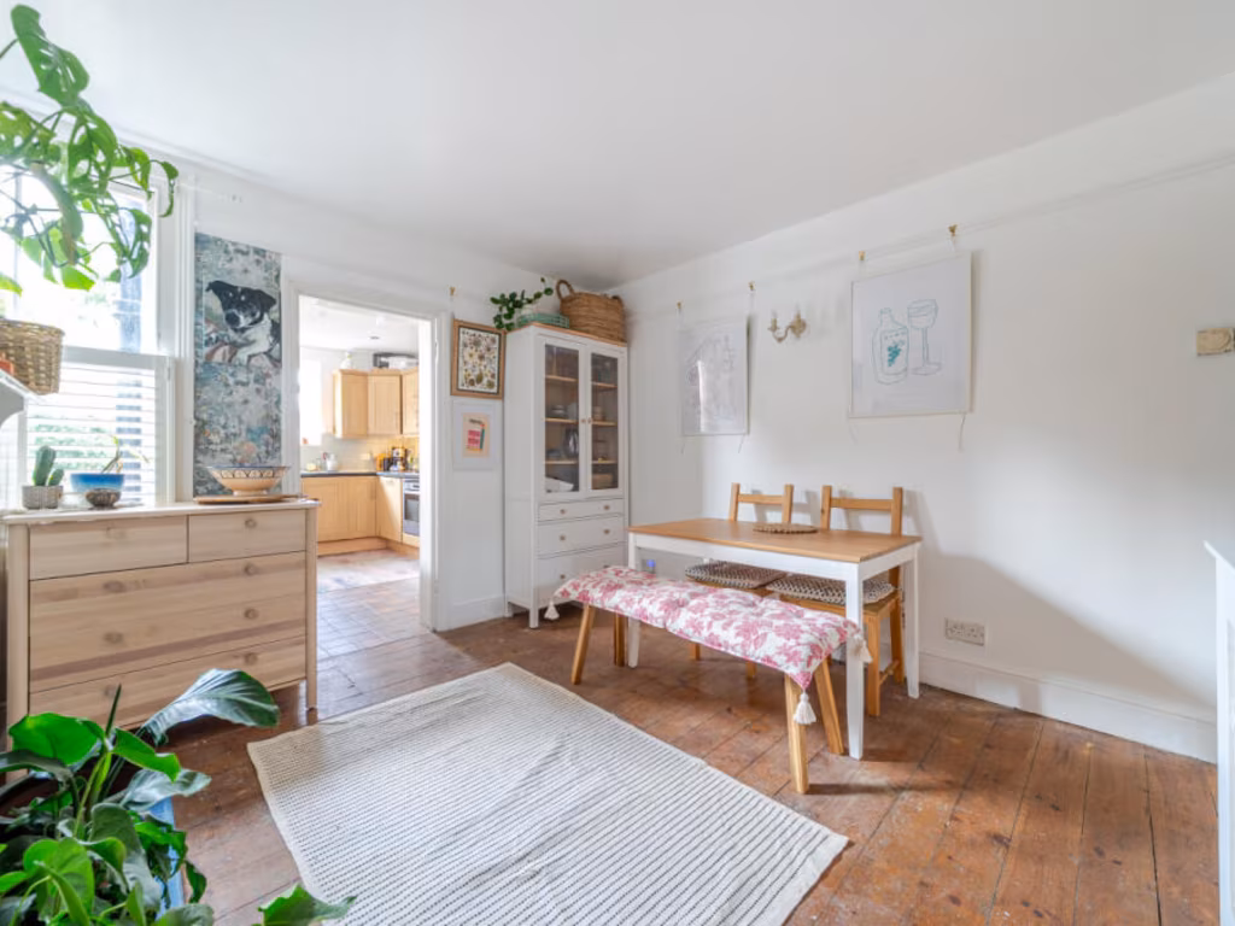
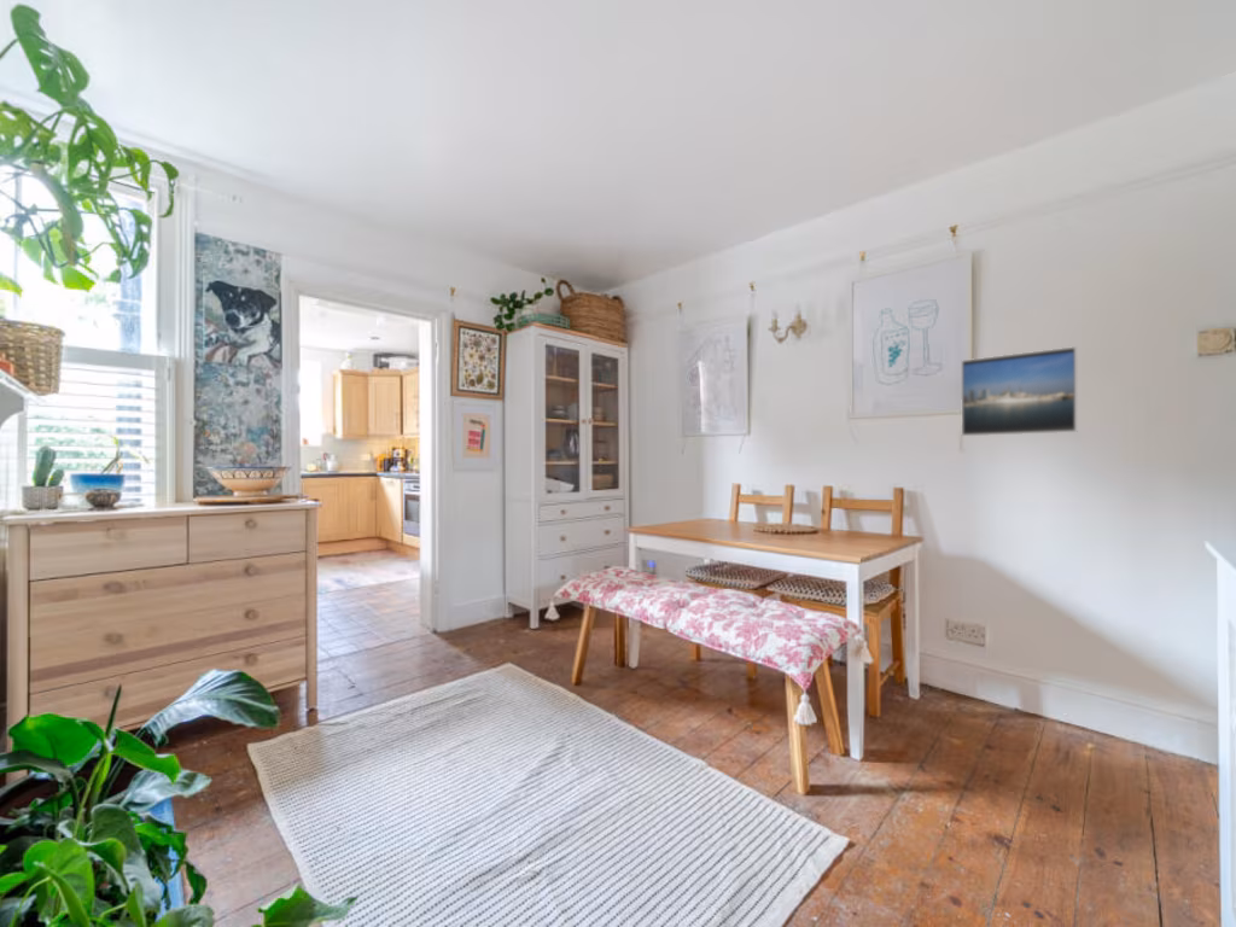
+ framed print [960,345,1078,437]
